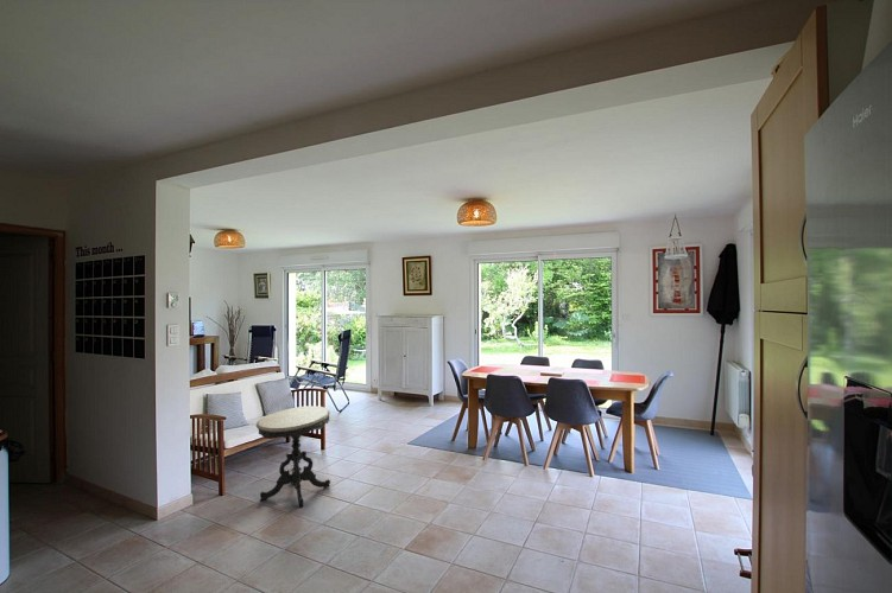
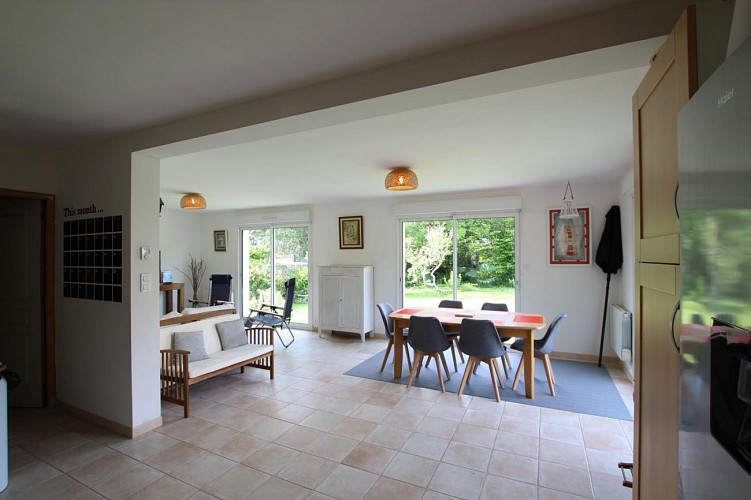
- side table [255,404,331,509]
